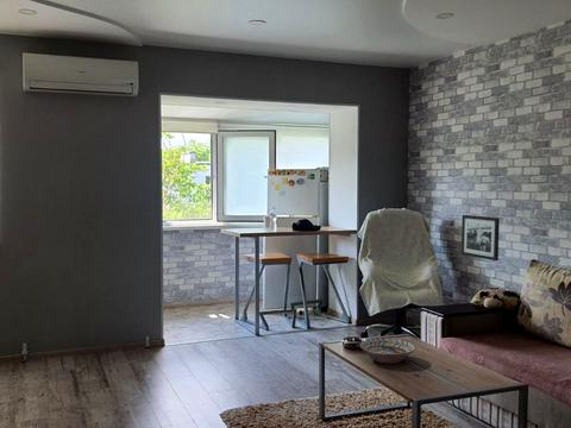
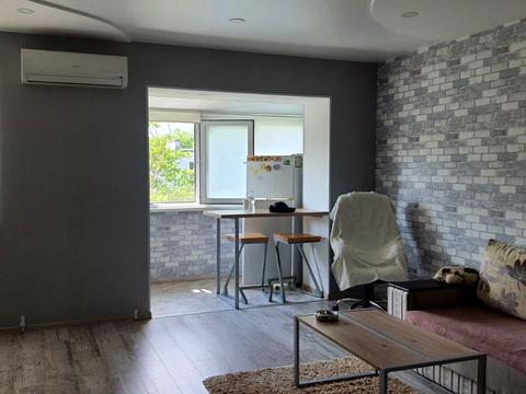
- decorative bowl [358,338,416,365]
- picture frame [460,214,501,262]
